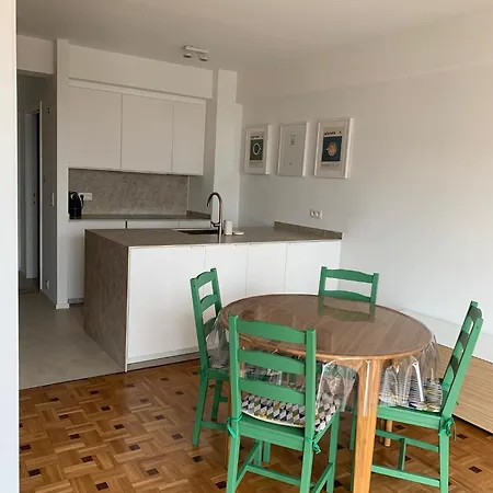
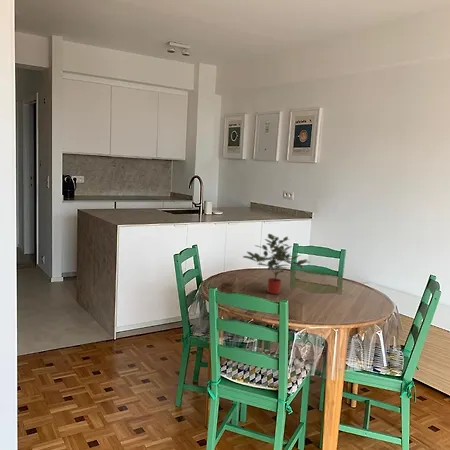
+ potted plant [242,233,312,295]
